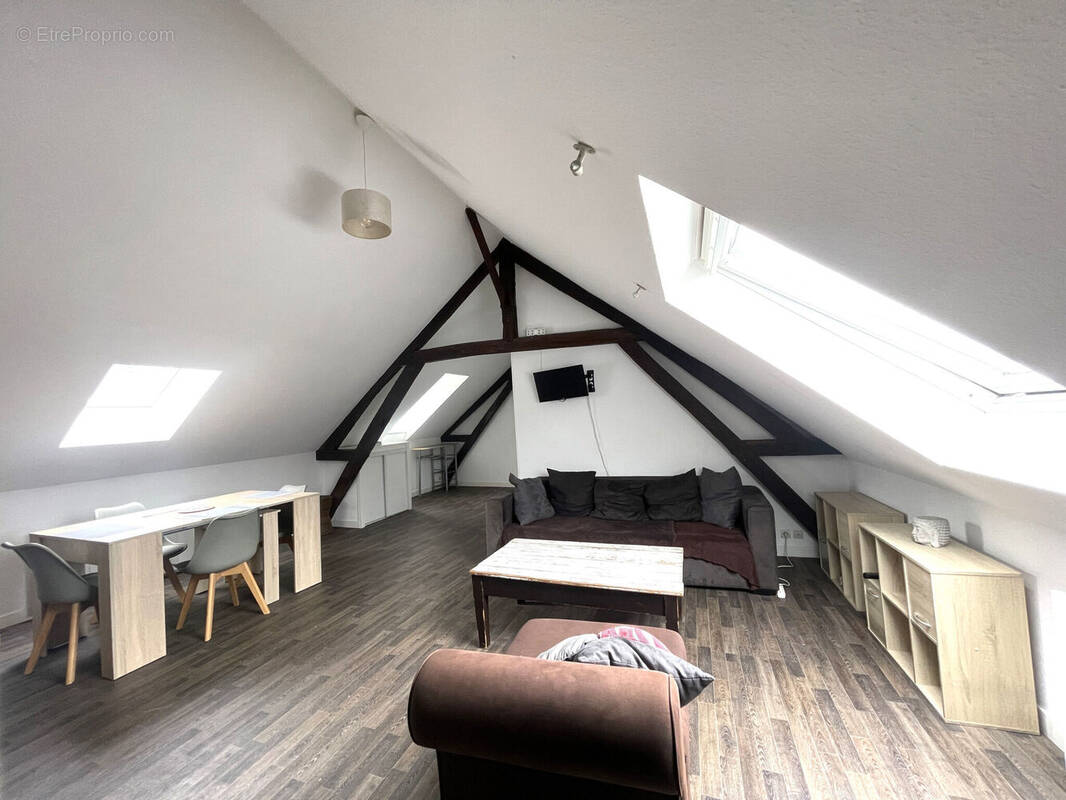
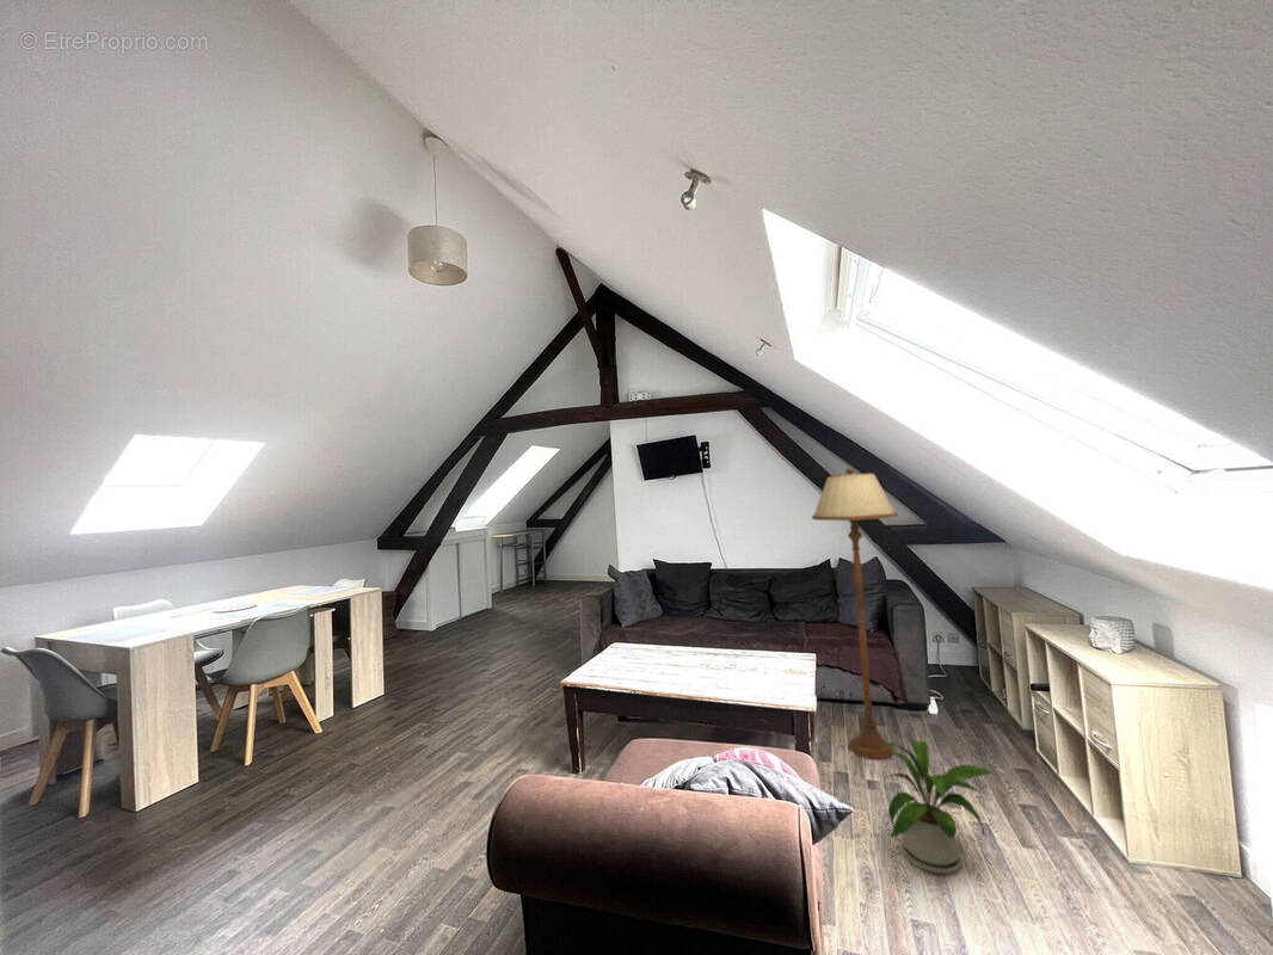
+ house plant [878,739,995,875]
+ floor lamp [811,467,899,760]
